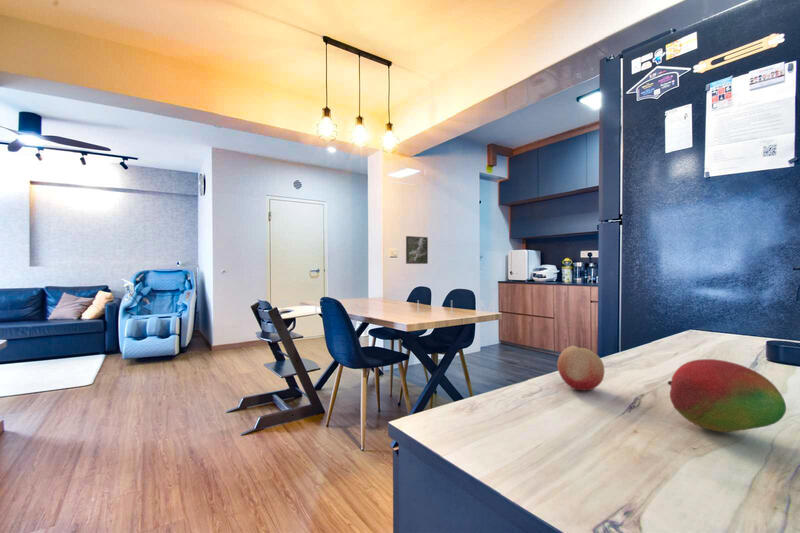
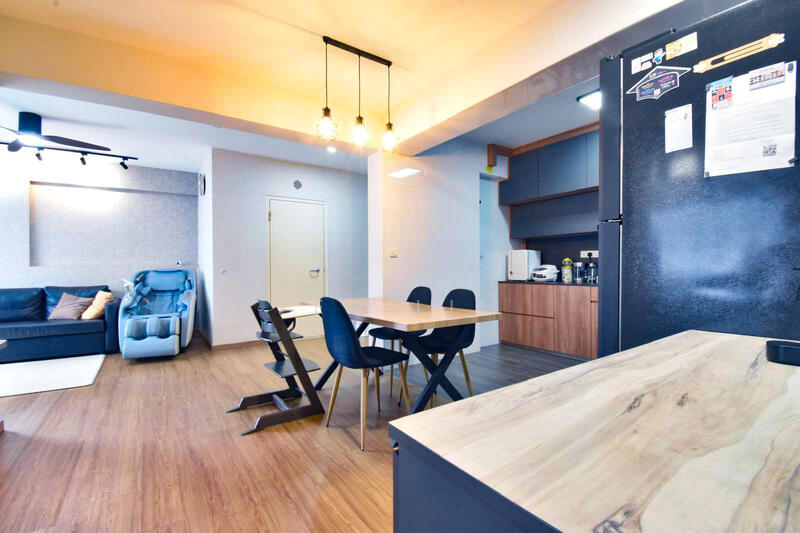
- fruit [556,345,605,391]
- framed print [405,235,429,265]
- fruit [667,358,787,433]
